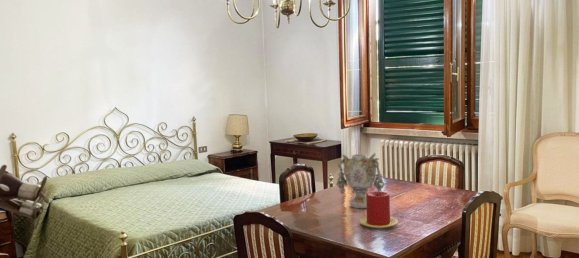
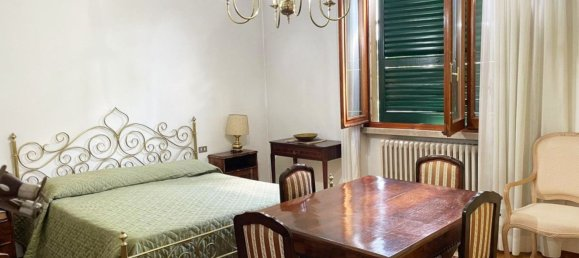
- vase [335,152,386,209]
- candle [358,190,399,229]
